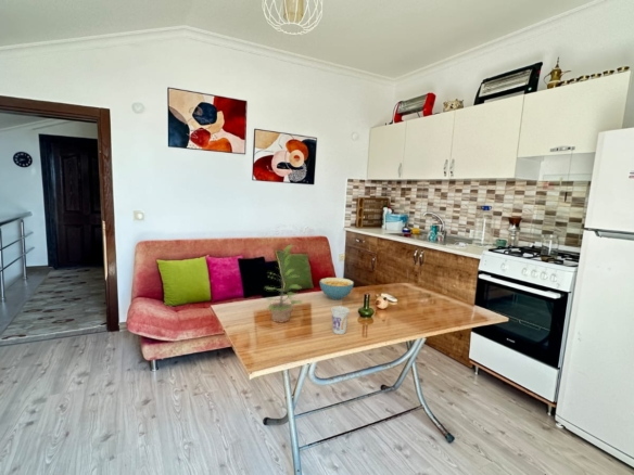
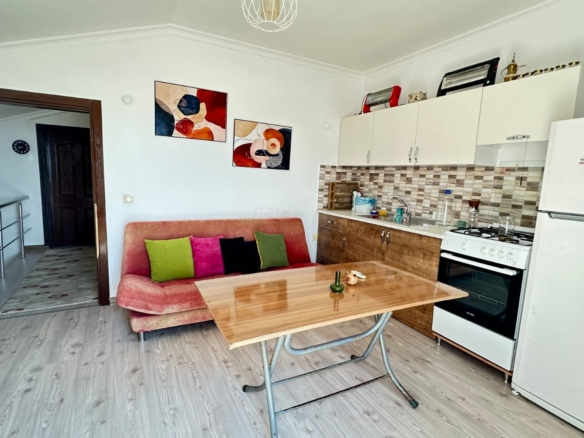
- cereal bowl [319,277,355,300]
- cup [330,306,351,335]
- plant [264,244,305,323]
